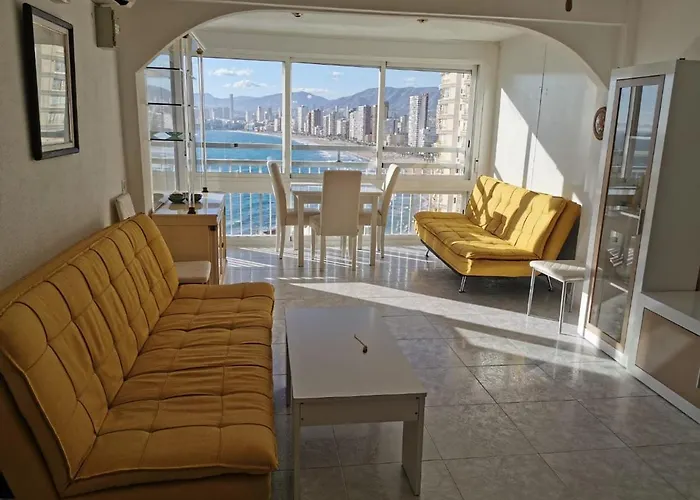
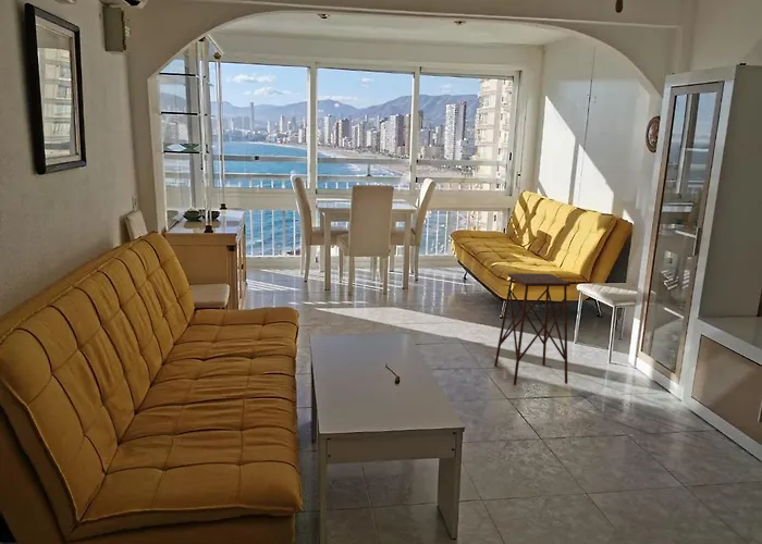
+ side table [493,273,572,386]
